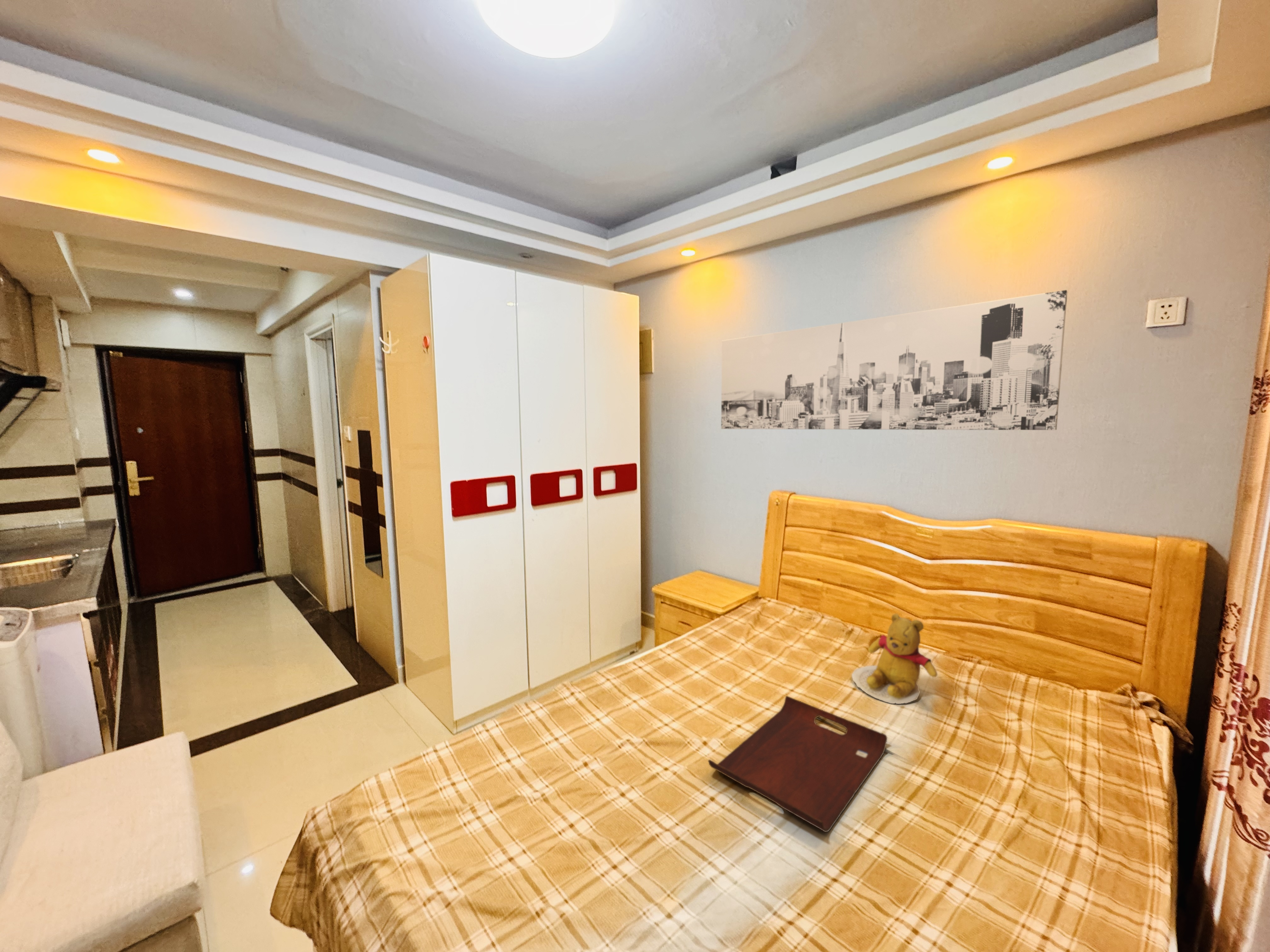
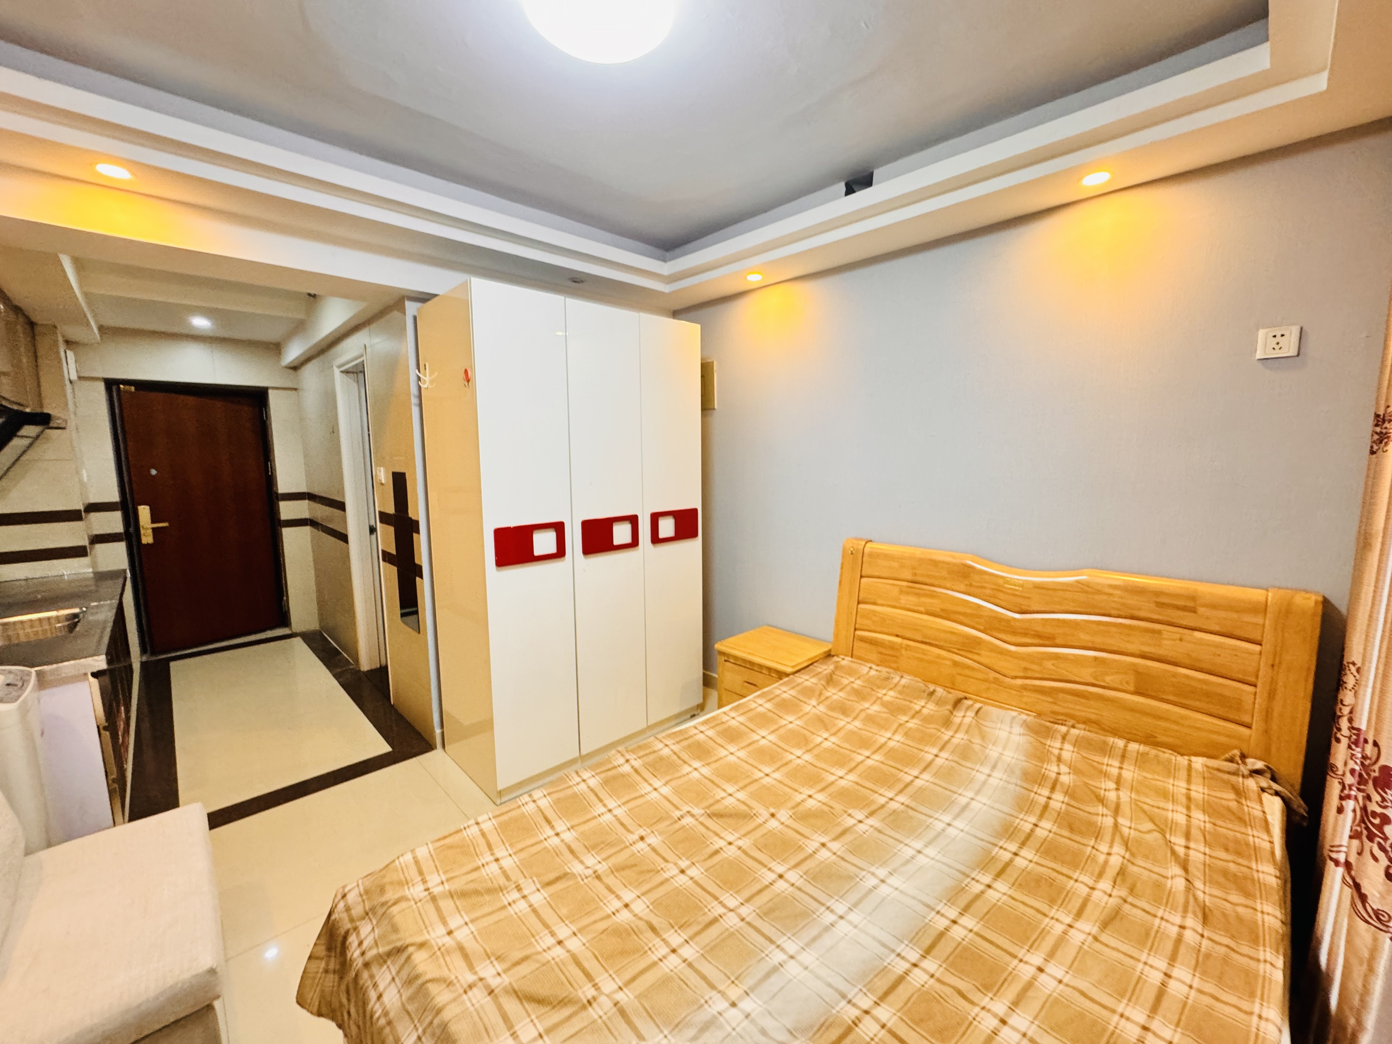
- serving tray [708,695,888,832]
- wall art [721,290,1068,430]
- teddy bear [851,613,938,704]
